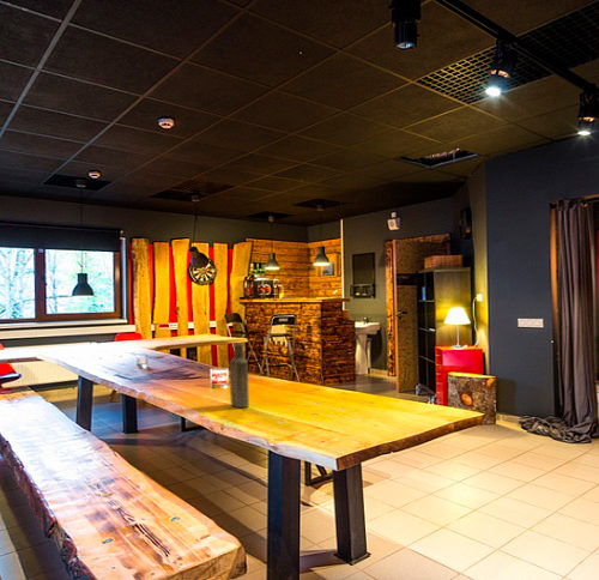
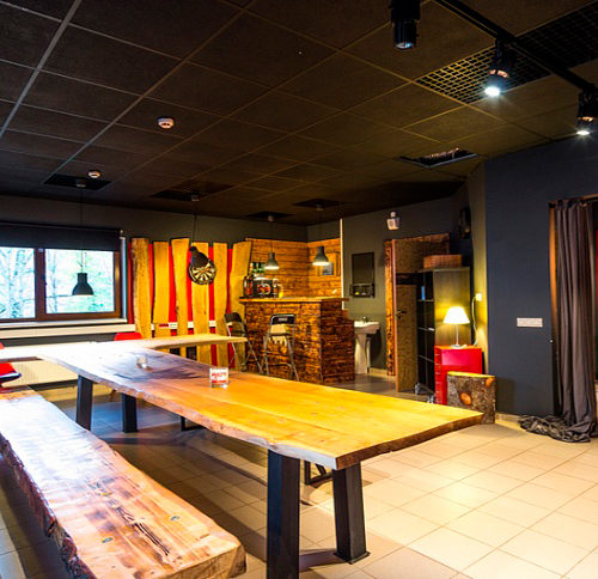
- bottle [229,343,250,409]
